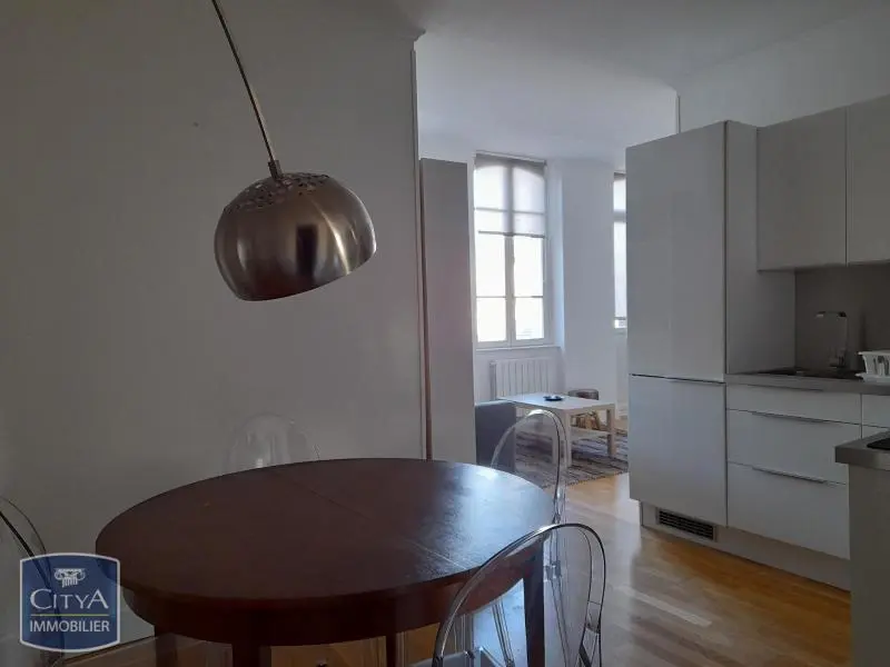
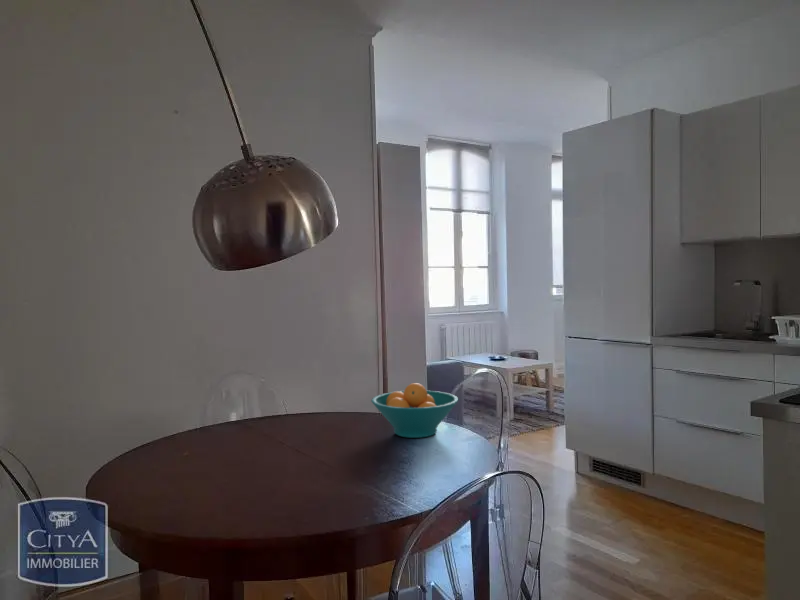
+ fruit bowl [370,382,459,439]
